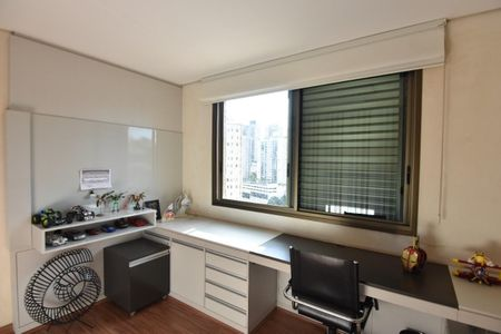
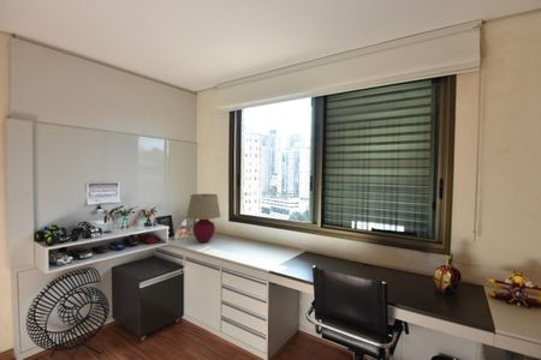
+ table lamp [185,193,221,244]
